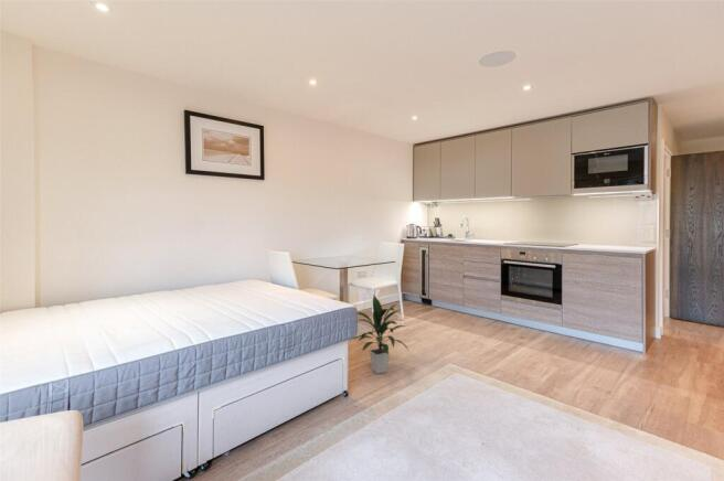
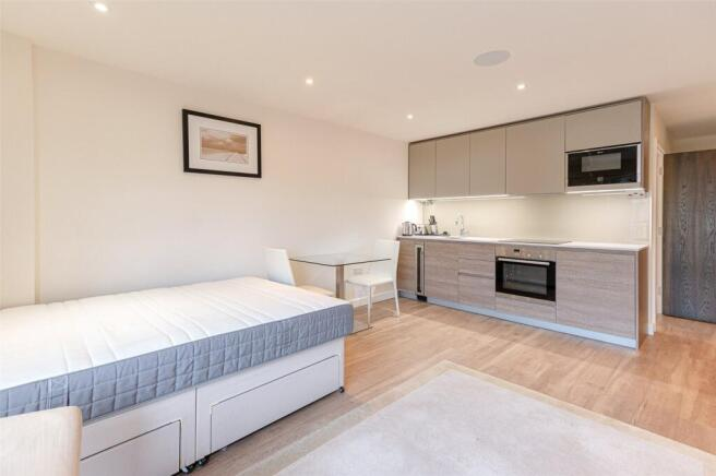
- indoor plant [356,295,409,375]
